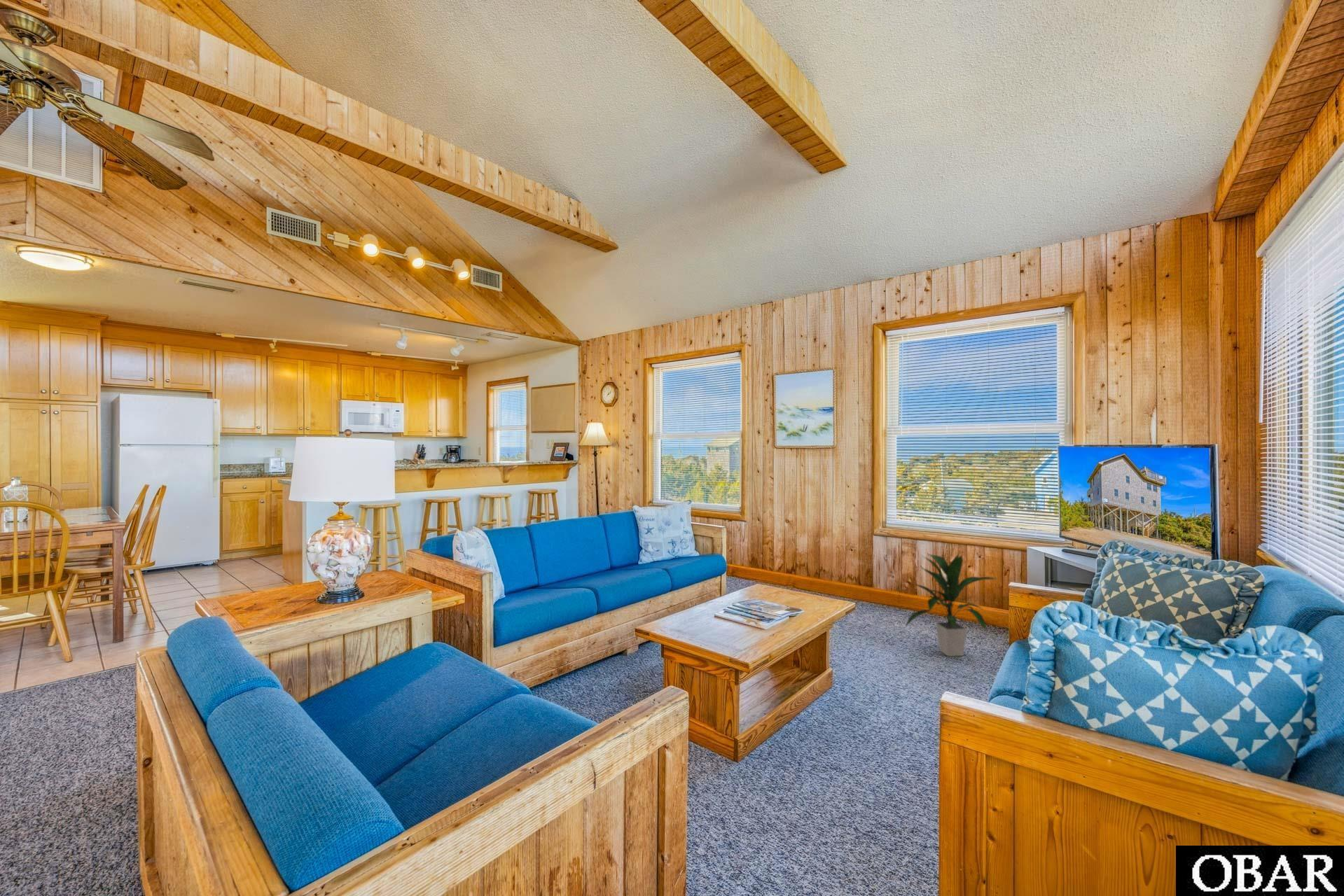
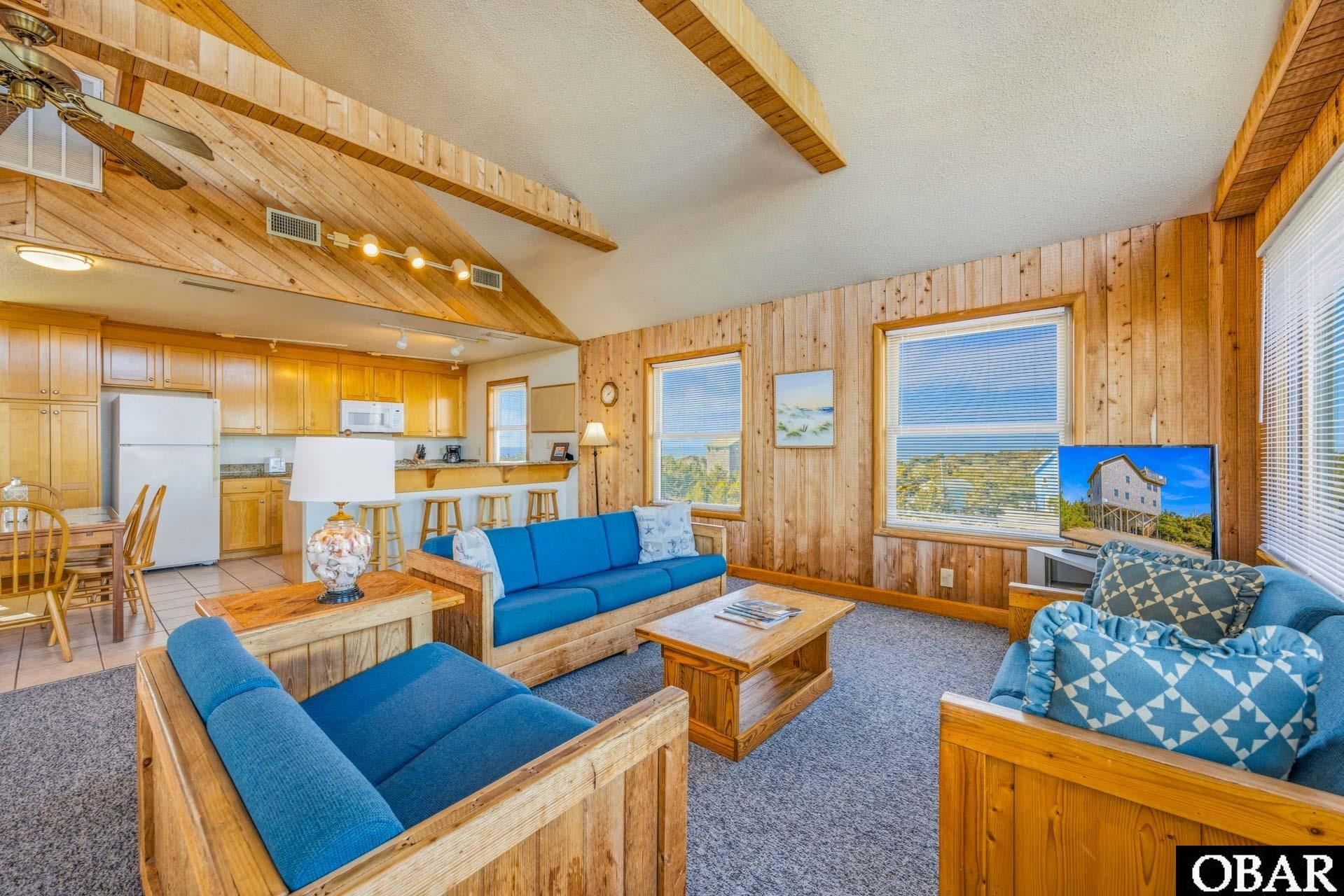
- indoor plant [903,551,1002,657]
